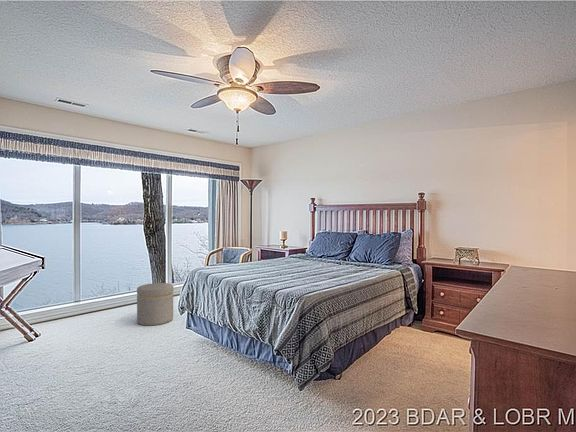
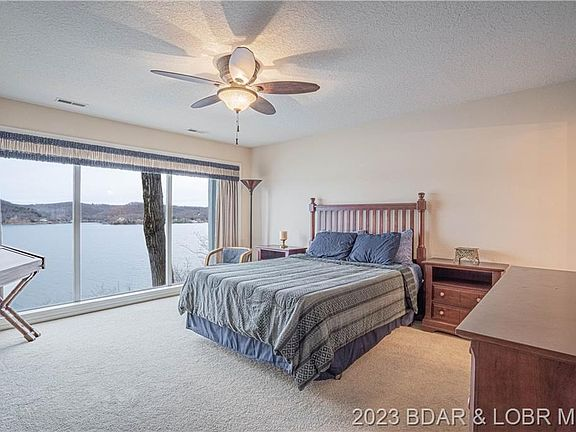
- ottoman [136,282,174,327]
